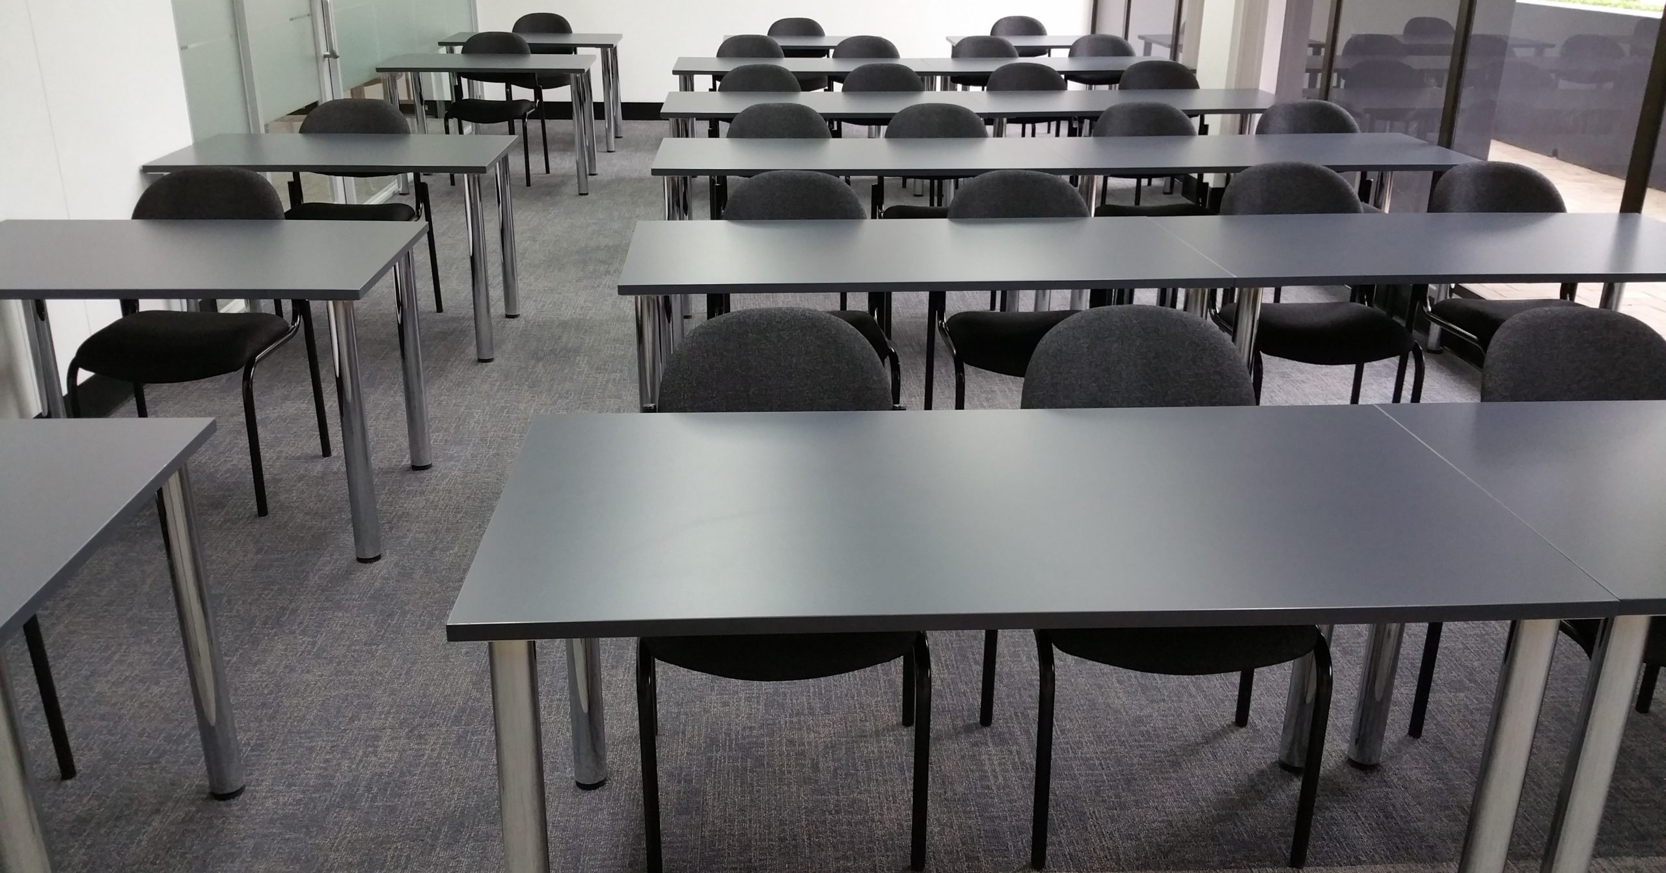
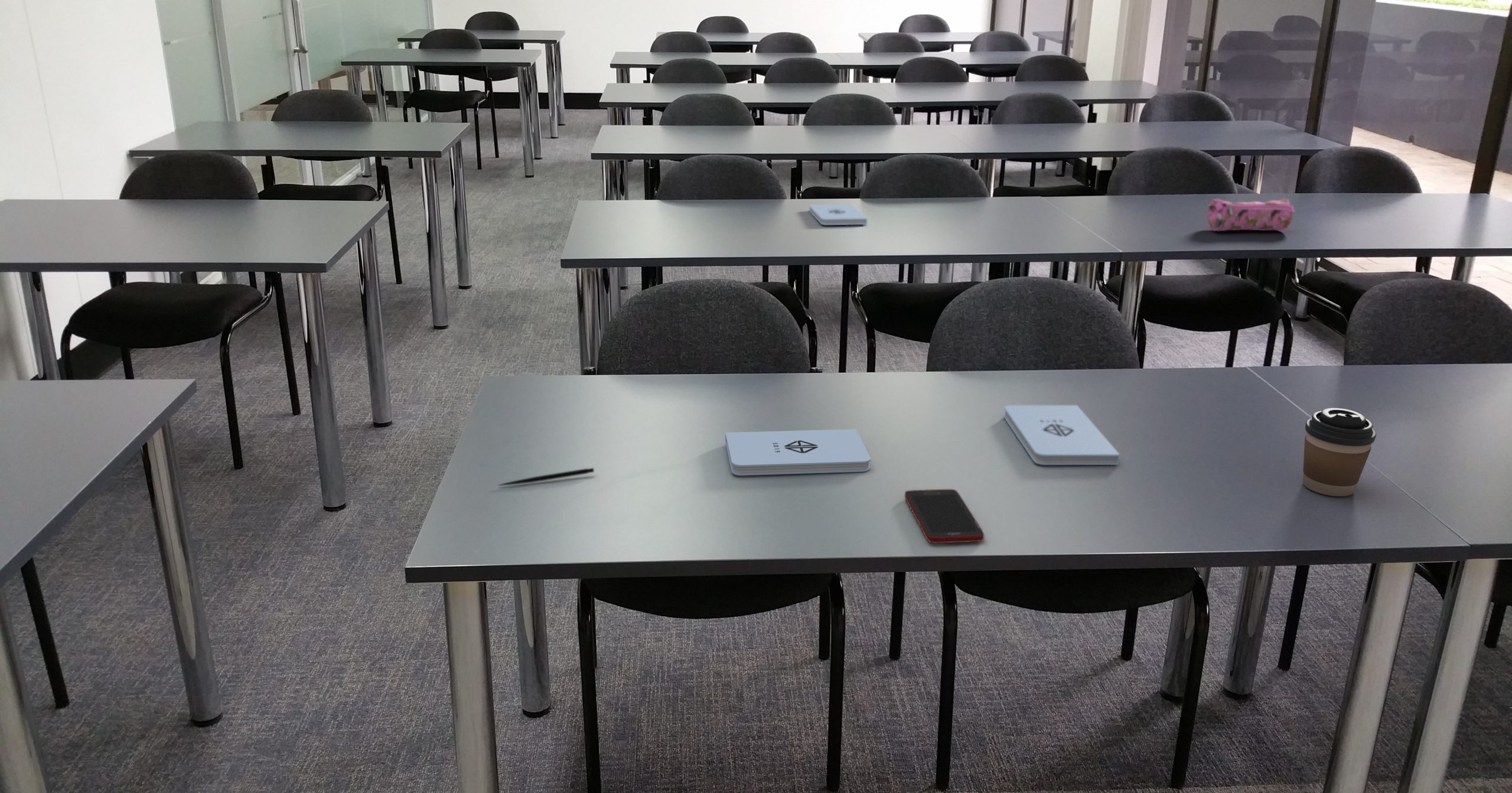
+ coffee cup [1302,408,1377,497]
+ notepad [1003,405,1120,466]
+ pen [498,467,595,486]
+ notepad [725,428,871,476]
+ cell phone [904,489,985,544]
+ notepad [809,204,868,226]
+ pencil case [1206,198,1296,232]
